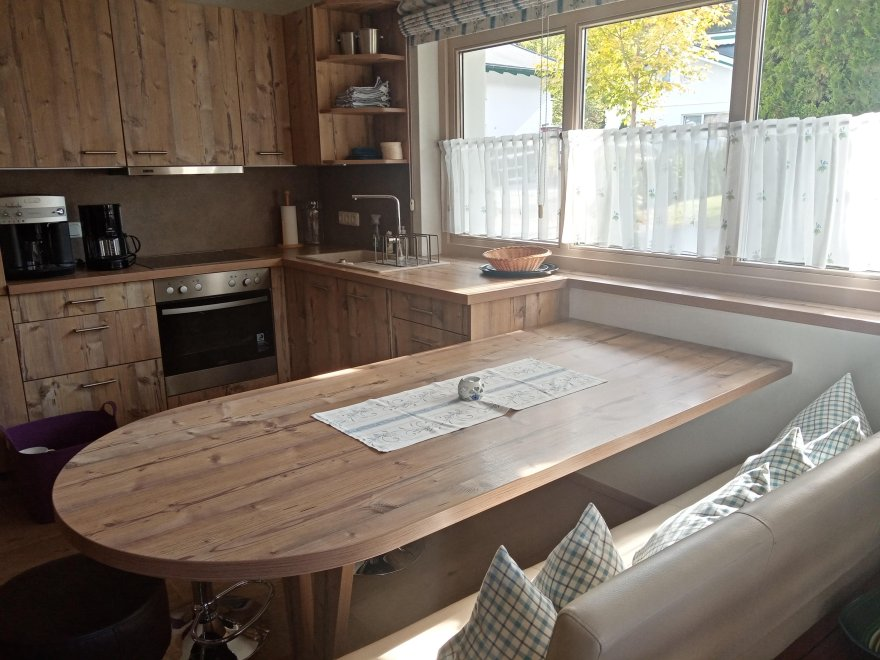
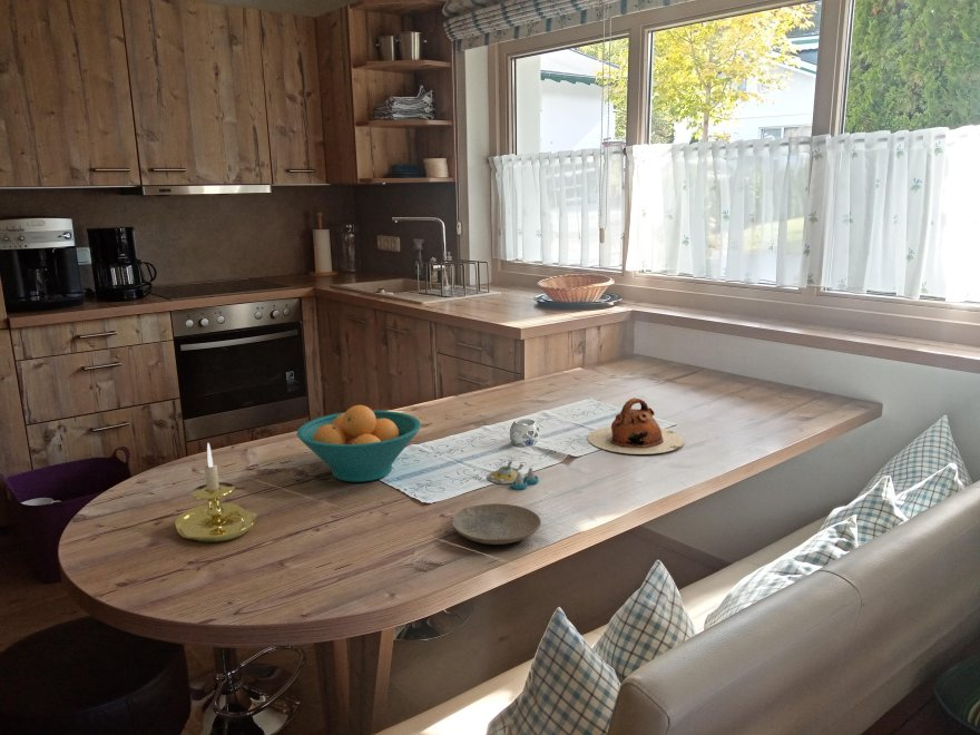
+ salt and pepper shaker set [486,460,540,490]
+ plate [450,502,542,546]
+ teapot [587,396,685,455]
+ fruit bowl [296,404,422,483]
+ candle holder [174,442,258,543]
